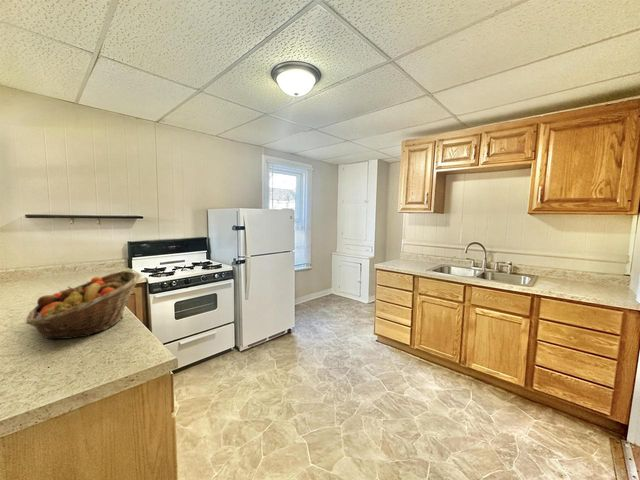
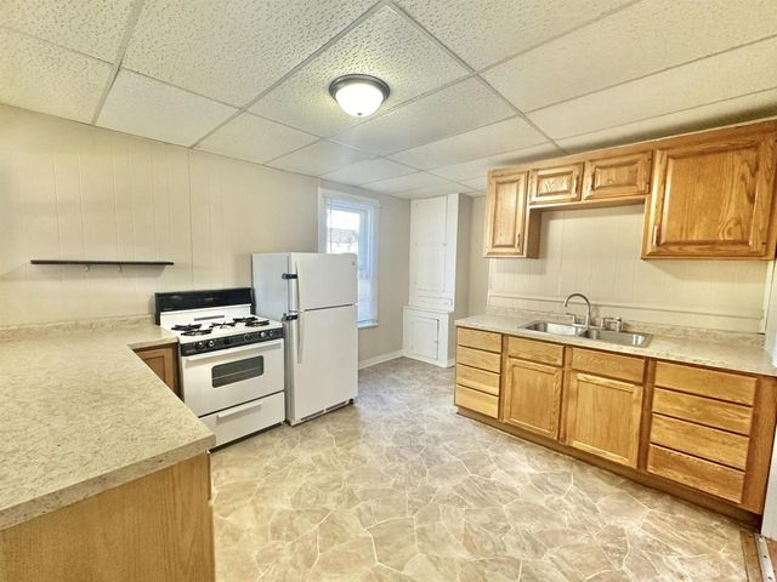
- fruit basket [25,270,142,340]
